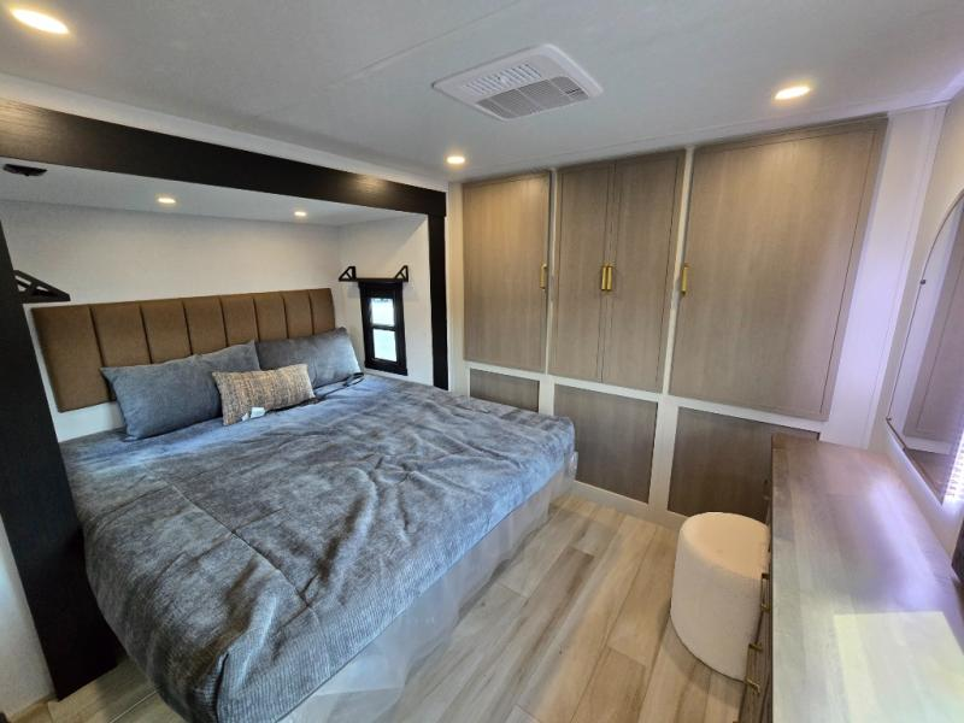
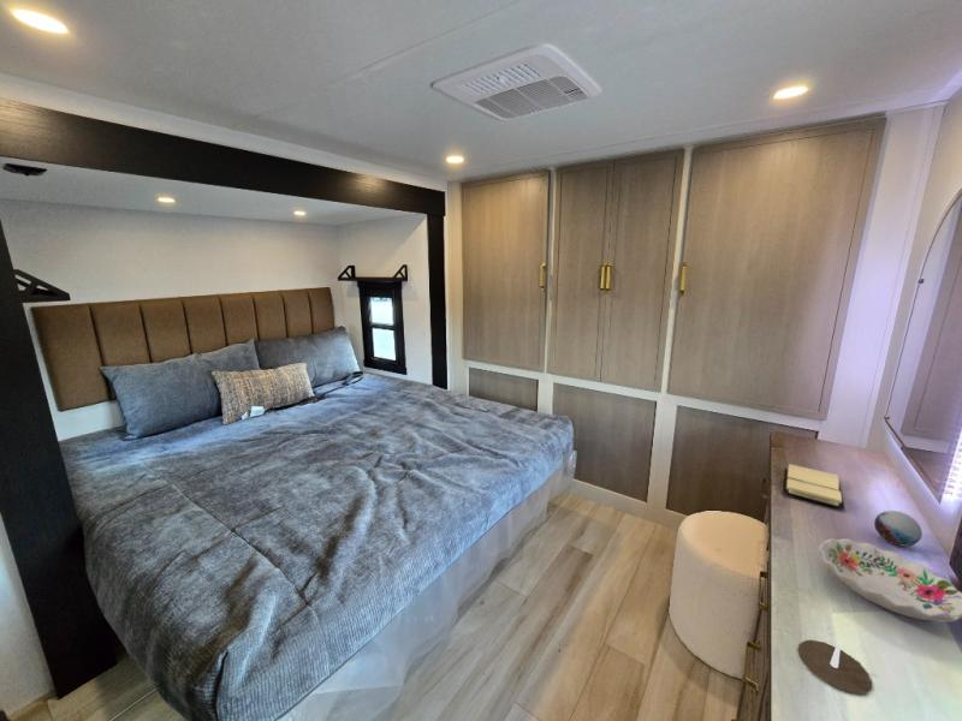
+ decorative orb [873,510,924,548]
+ candle [796,638,874,696]
+ decorative bowl [818,537,962,624]
+ book [779,463,847,511]
